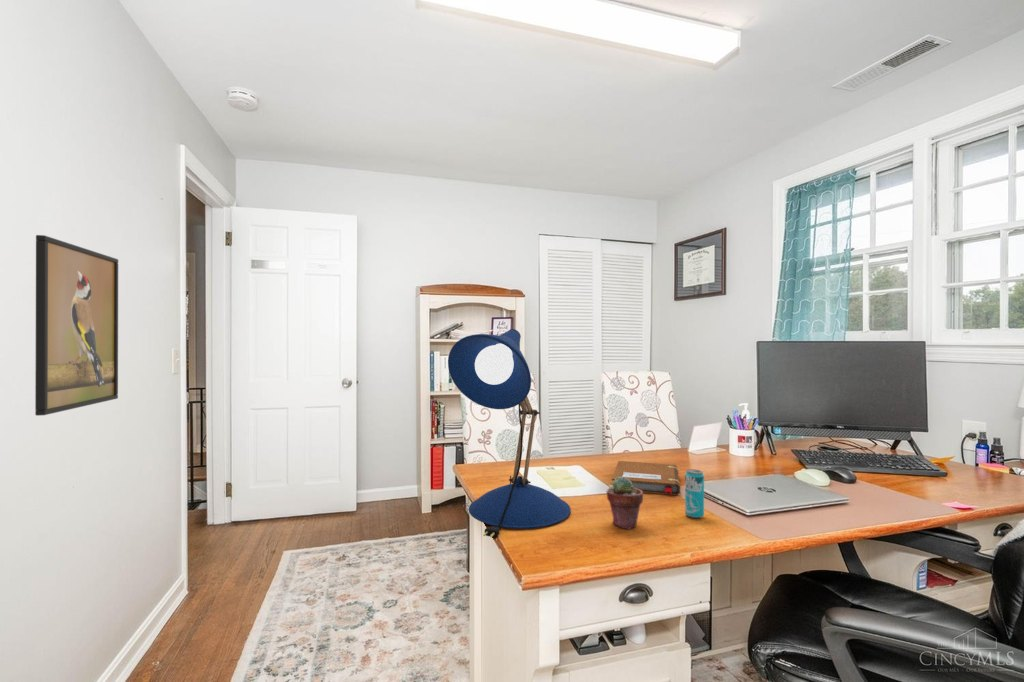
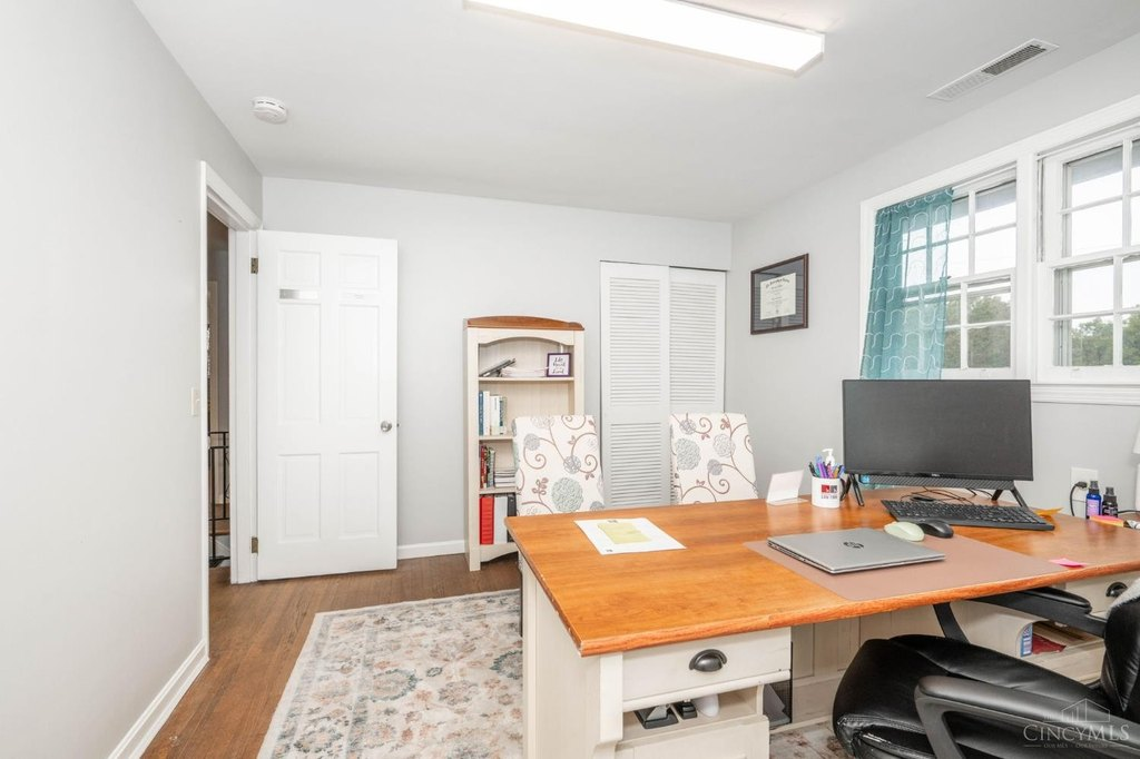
- notebook [611,460,681,496]
- potted succulent [606,477,644,530]
- beverage can [684,468,705,519]
- desk lamp [447,328,572,538]
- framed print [34,234,119,417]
